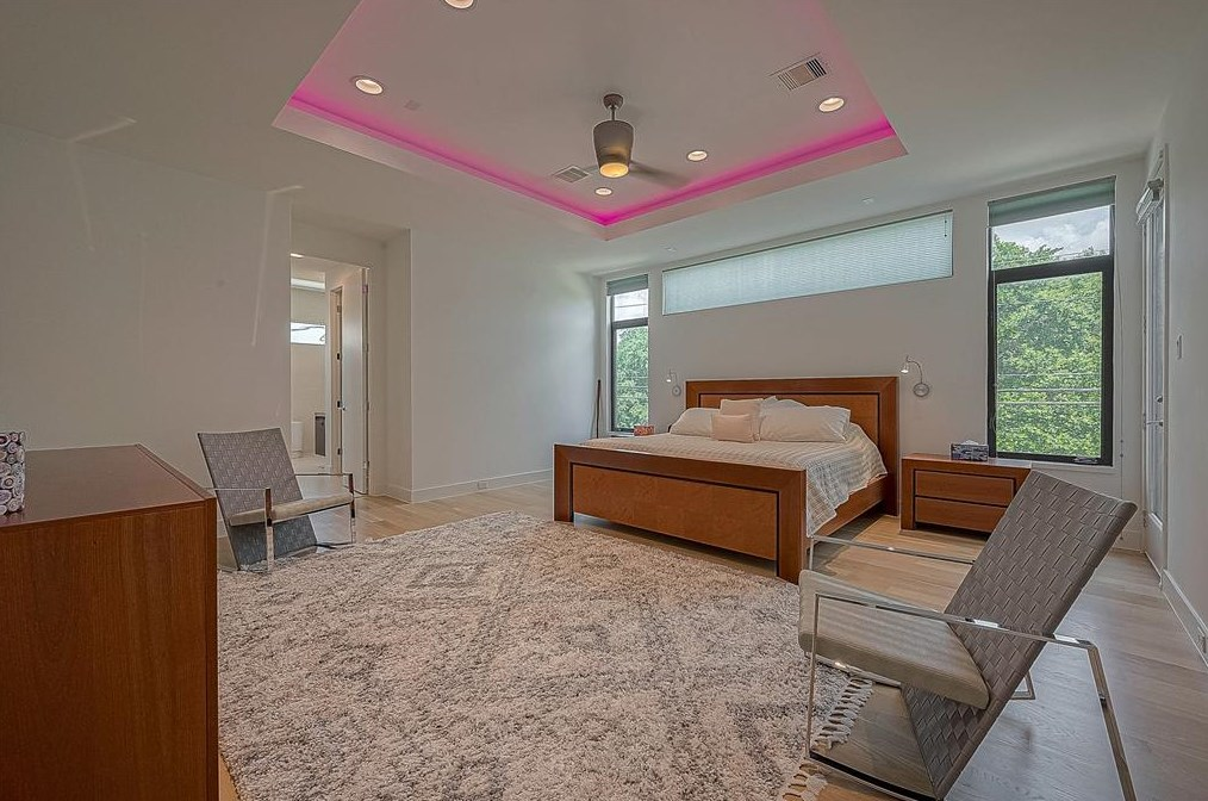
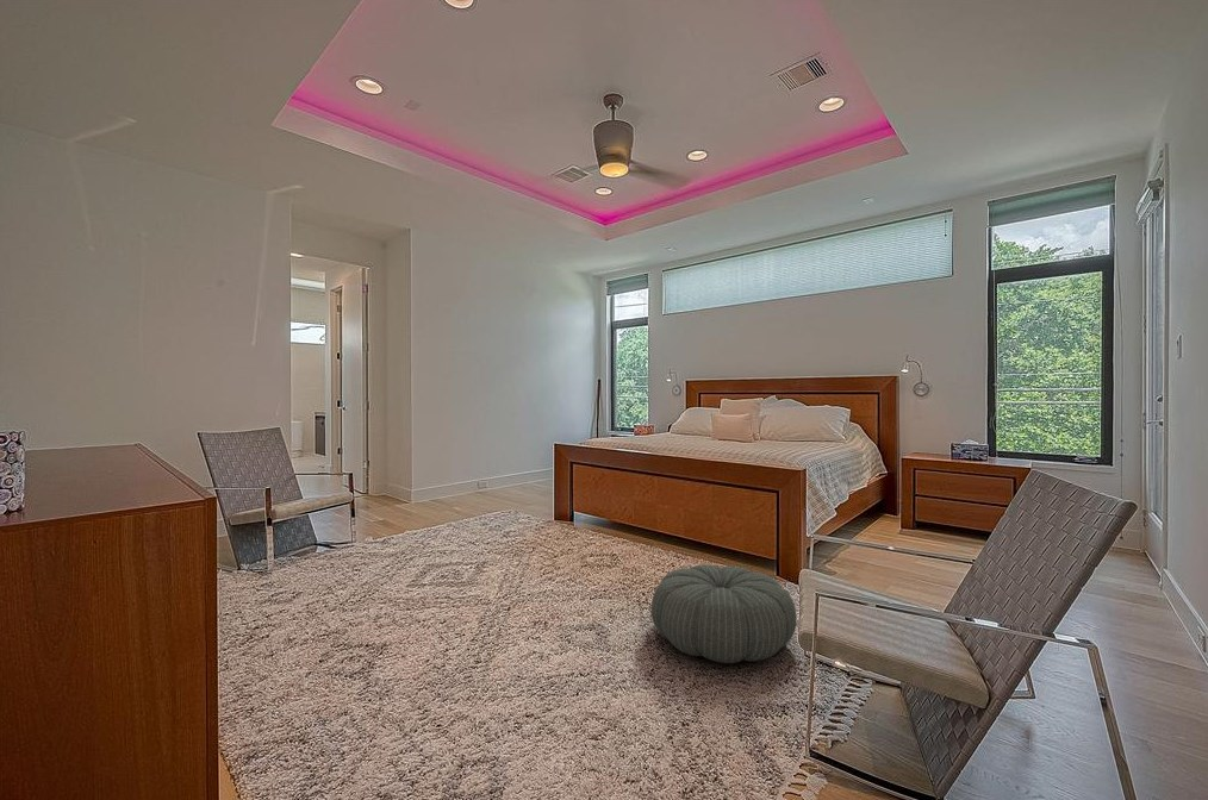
+ pouf [650,563,798,664]
